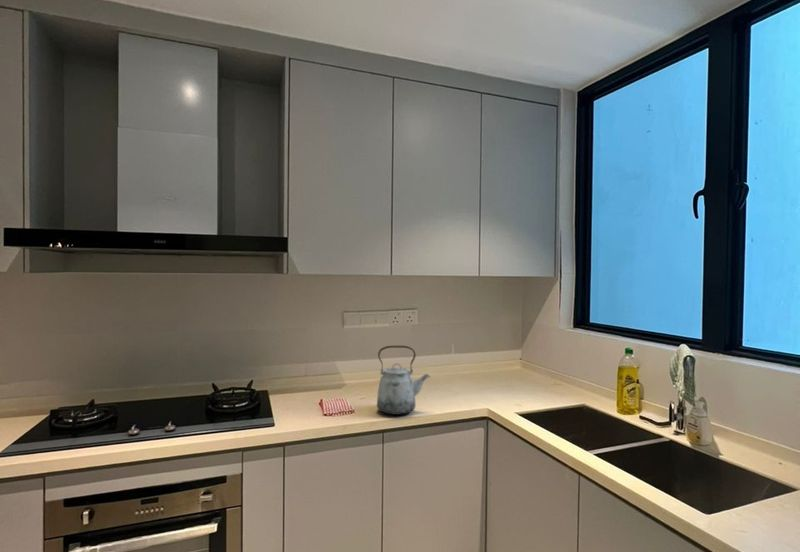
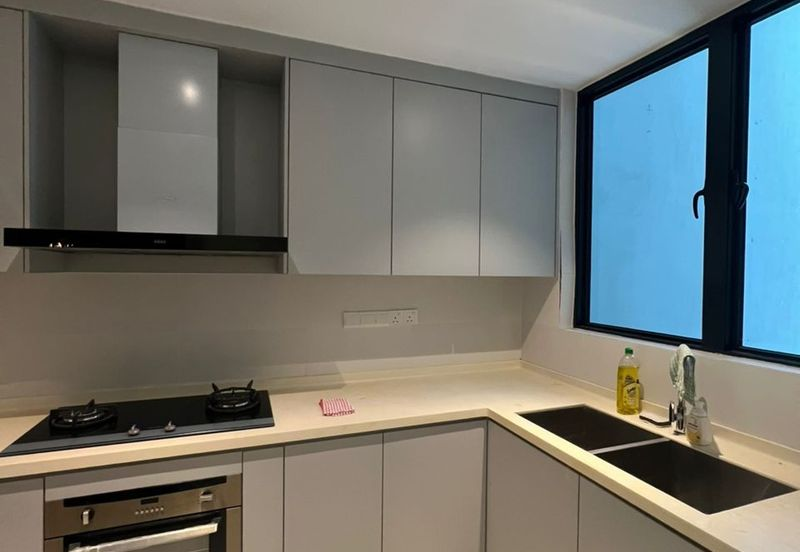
- kettle [376,345,431,416]
